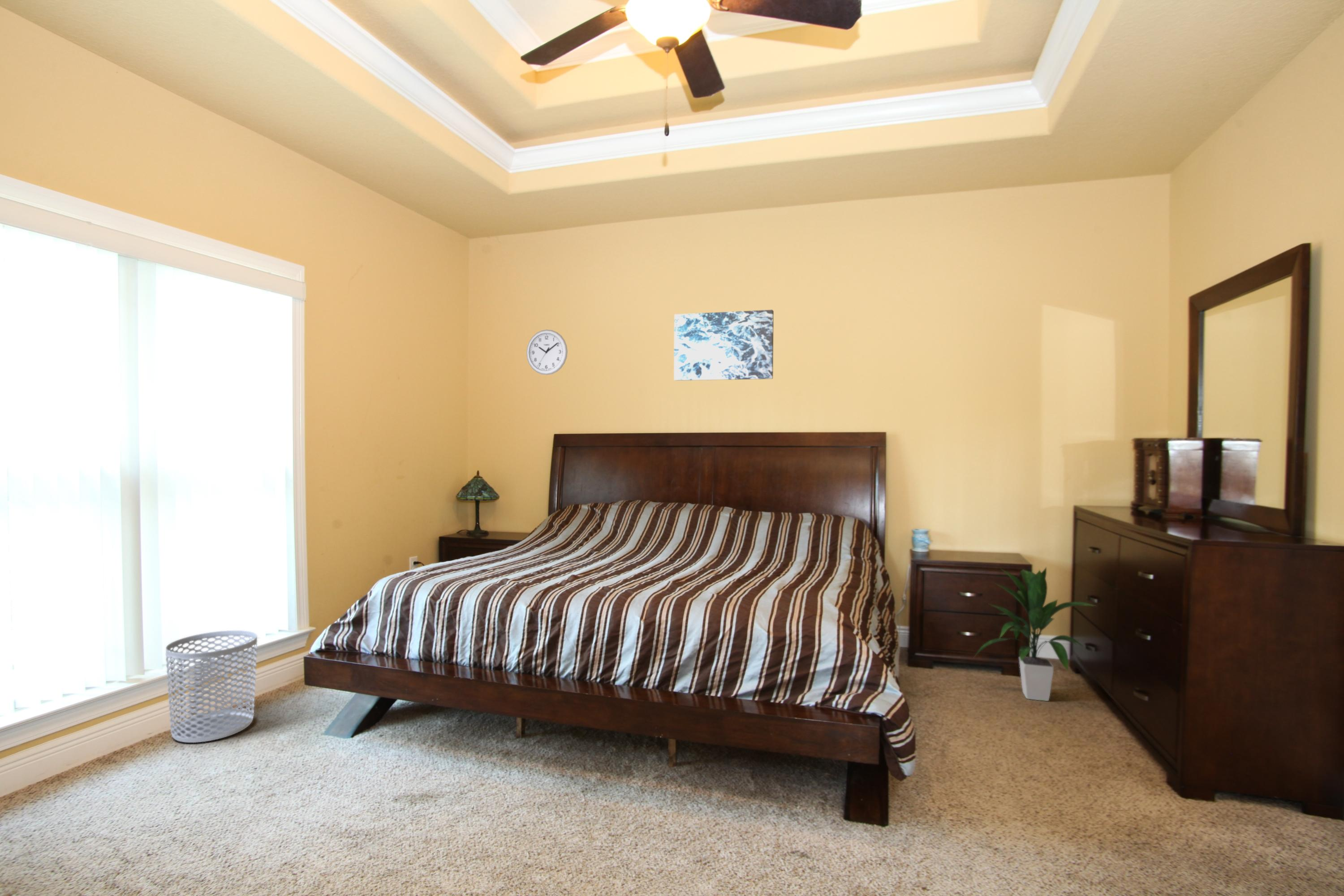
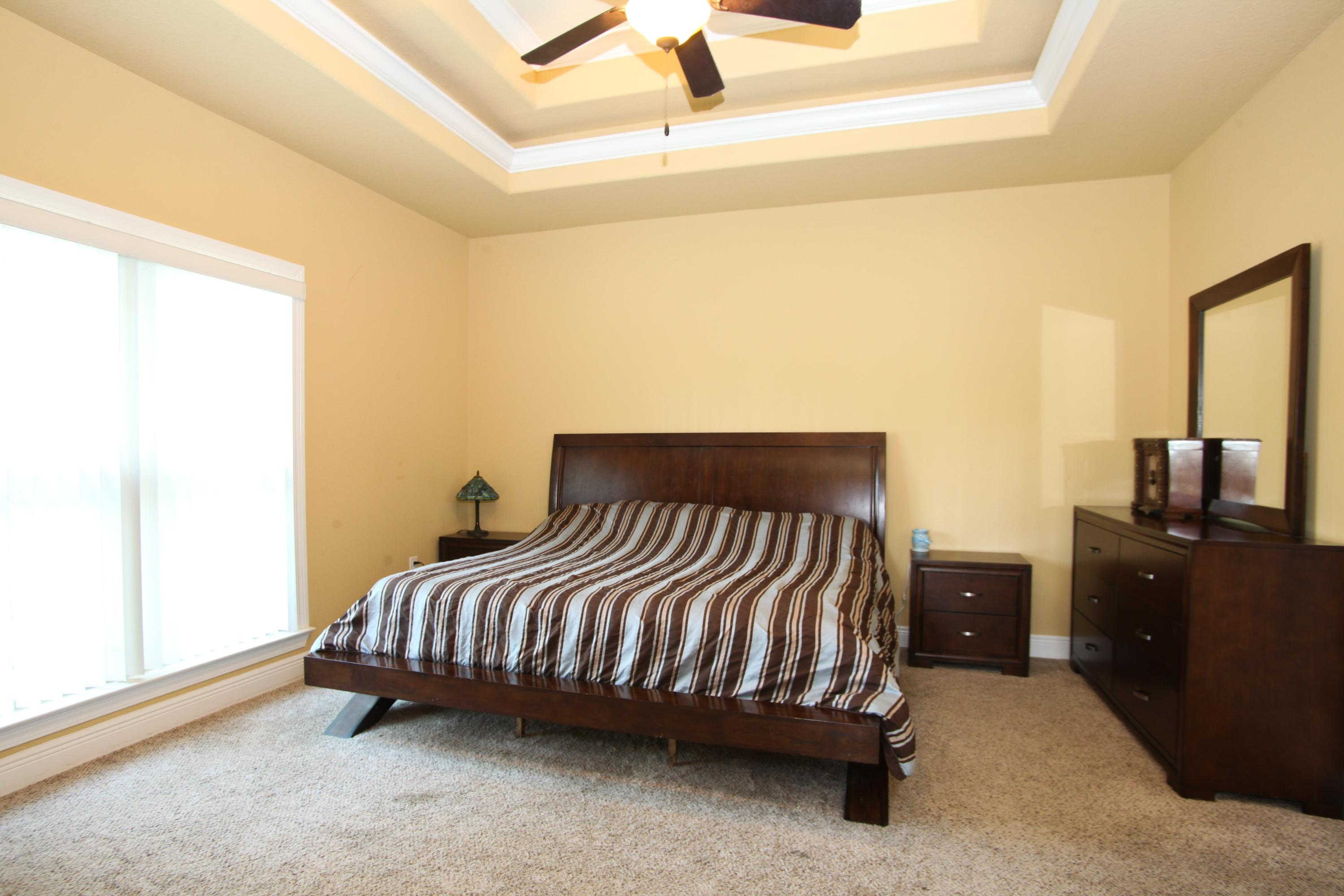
- waste bin [165,630,258,743]
- wall clock [526,329,568,375]
- indoor plant [974,566,1097,702]
- wall art [673,309,774,381]
